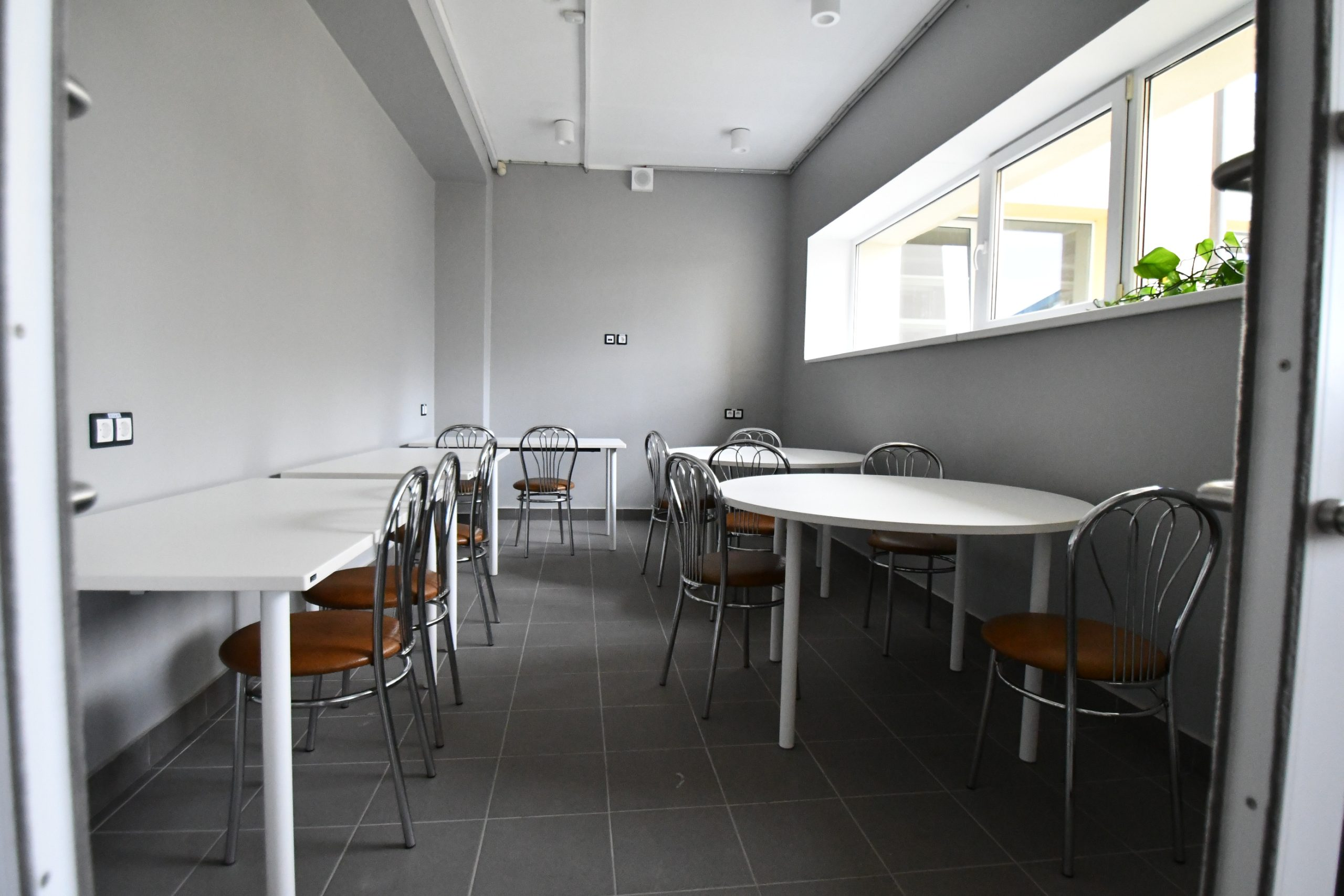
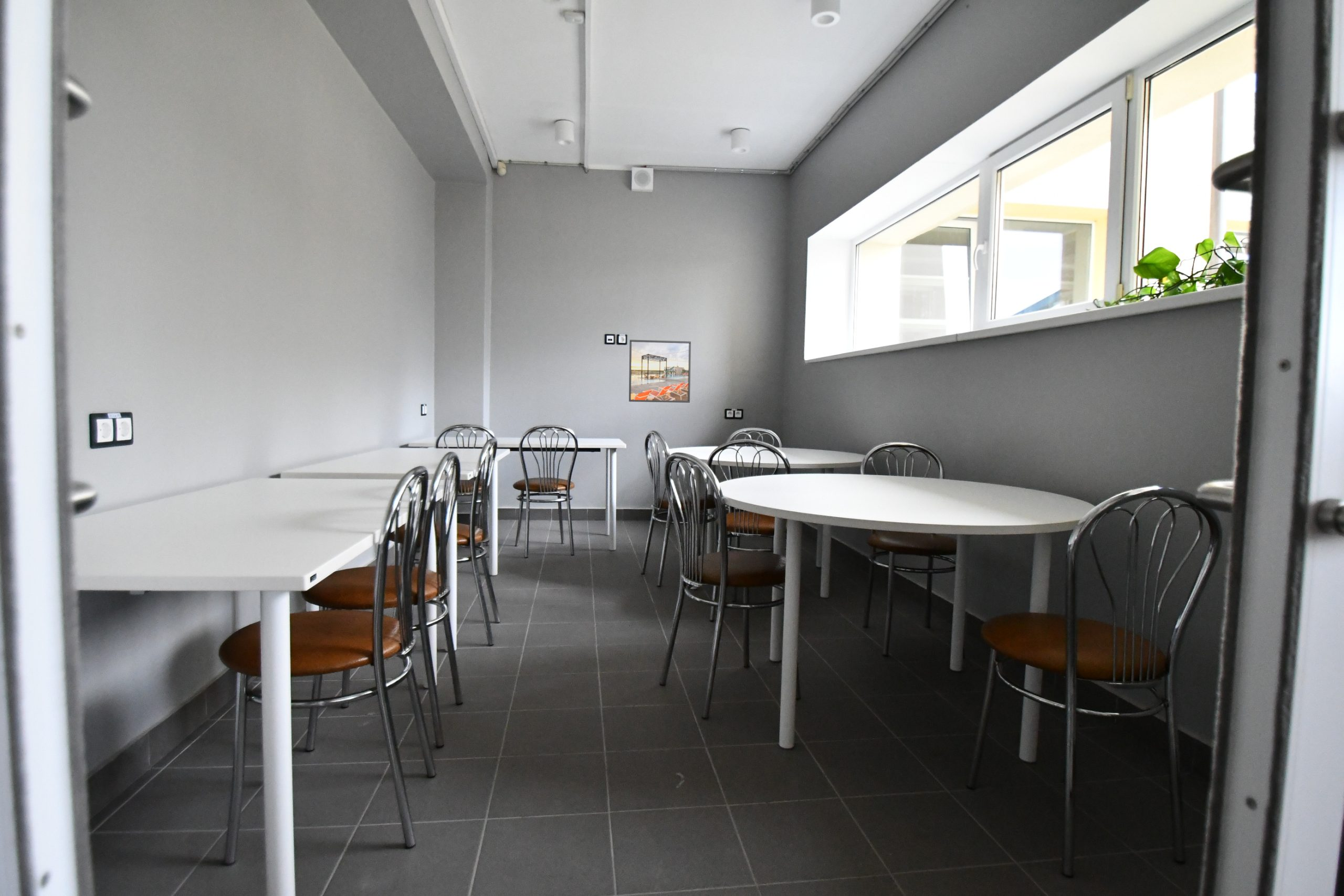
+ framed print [628,339,691,403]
